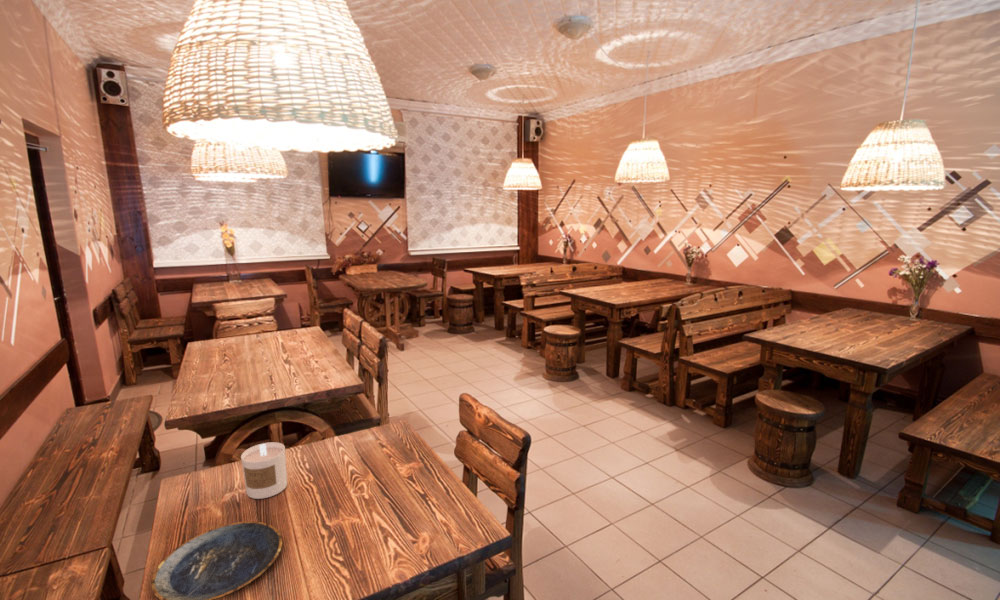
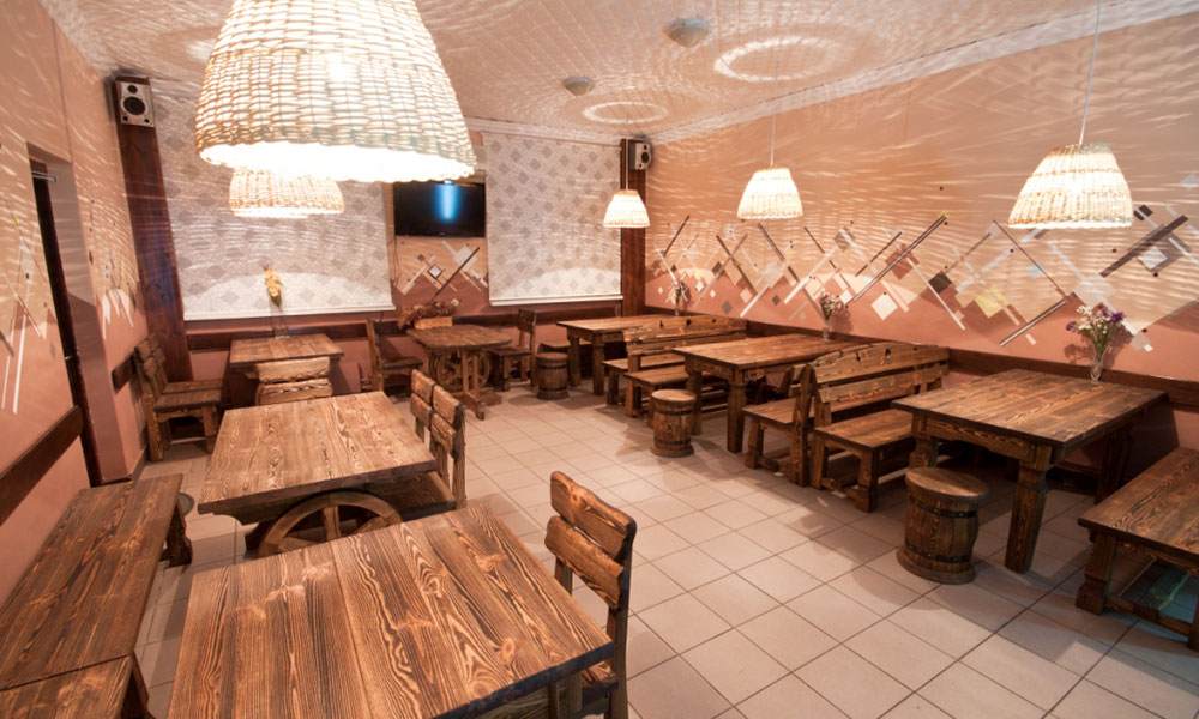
- plate [150,520,283,600]
- candle [240,441,288,500]
